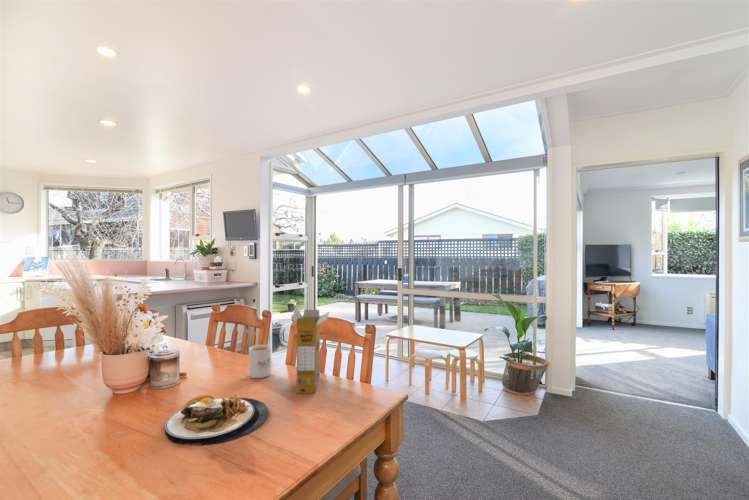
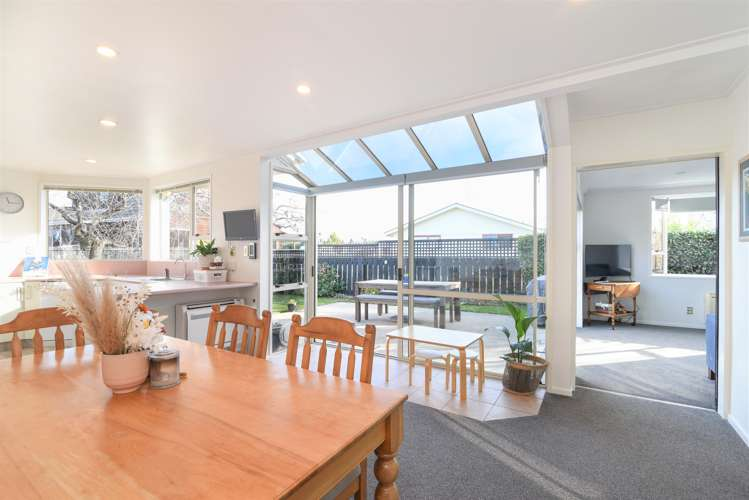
- cereal box [290,308,331,394]
- plate [164,394,269,447]
- mug [248,344,272,379]
